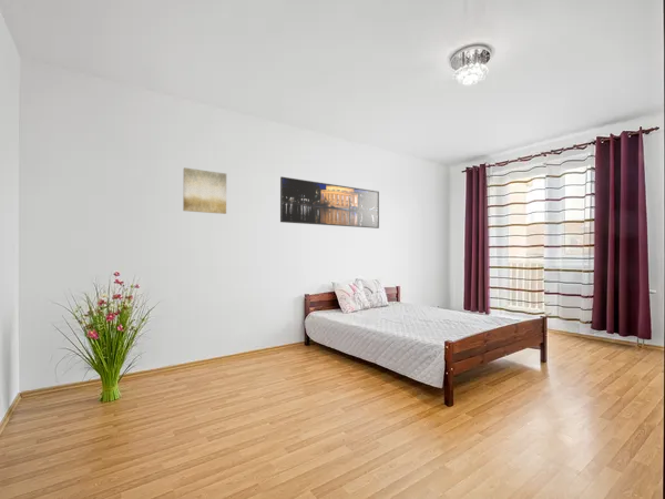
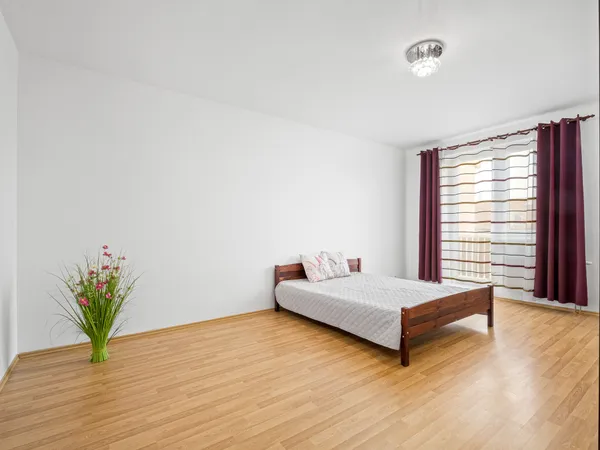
- wall art [182,166,227,215]
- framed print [279,175,380,230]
